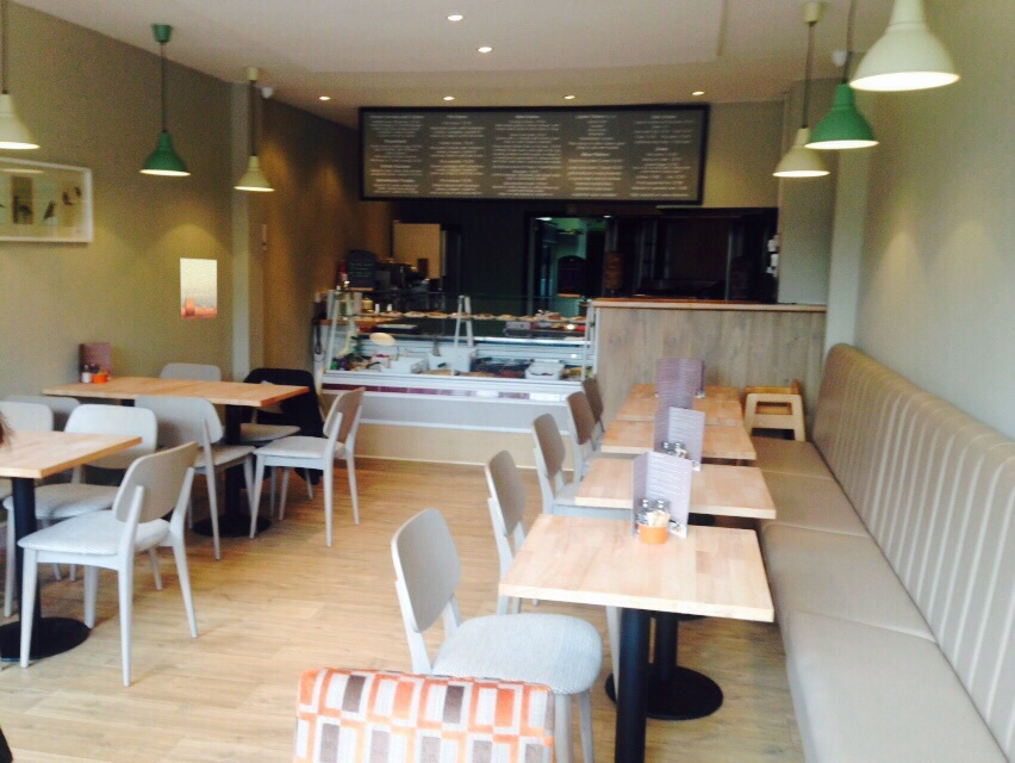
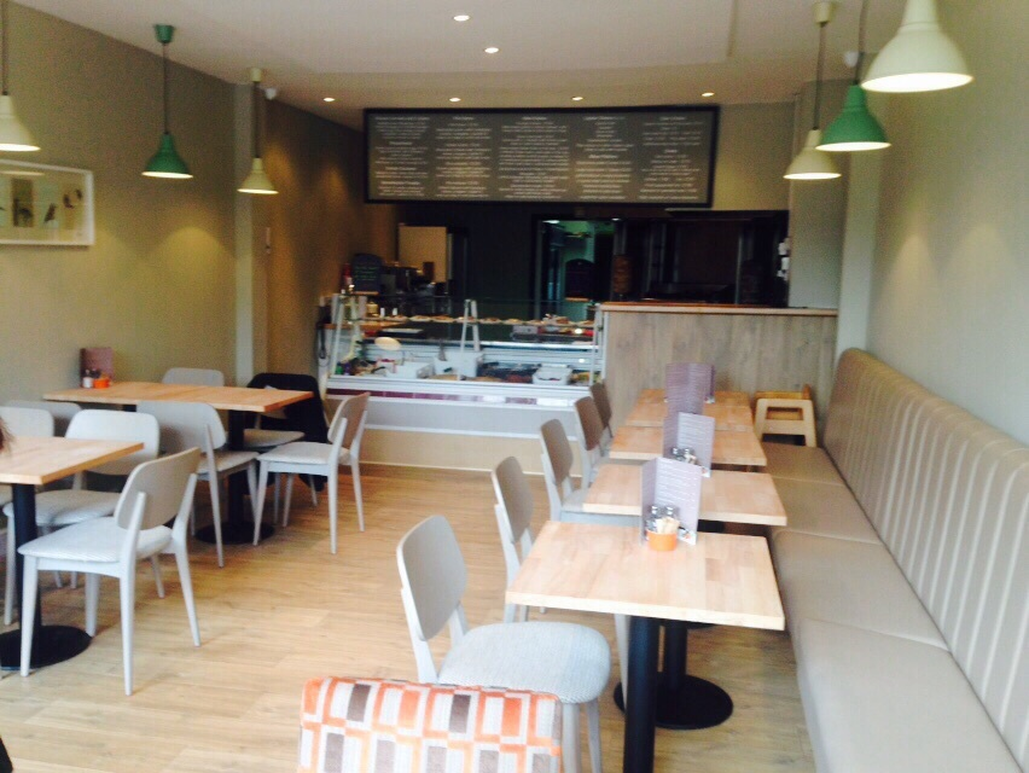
- wall art [180,258,218,321]
